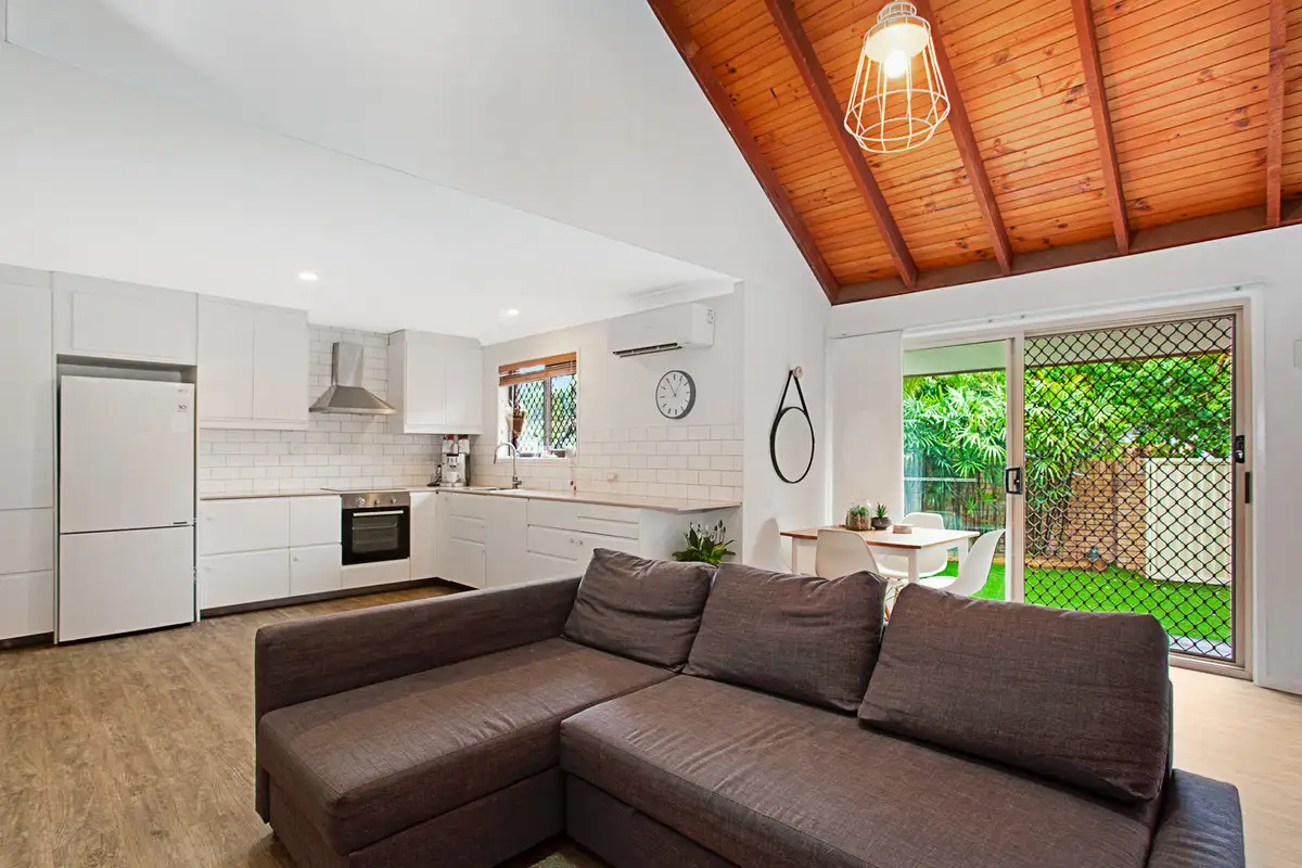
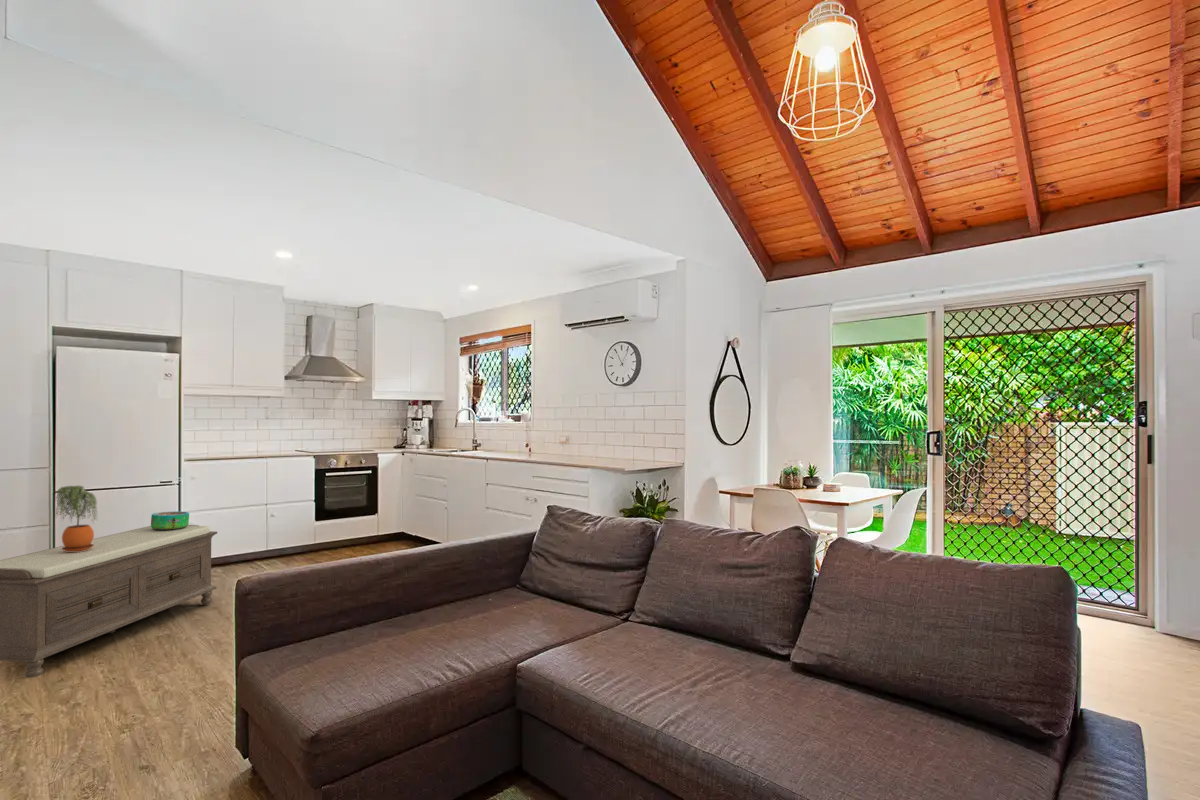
+ potted plant [54,485,99,552]
+ bench [0,524,218,678]
+ decorative bowl [150,510,190,530]
